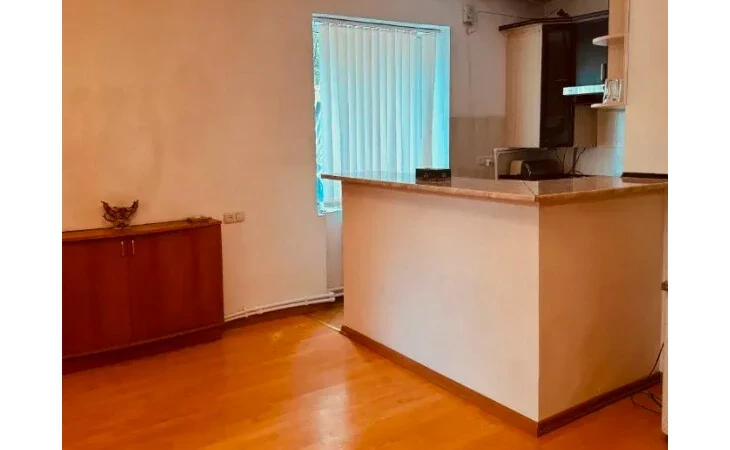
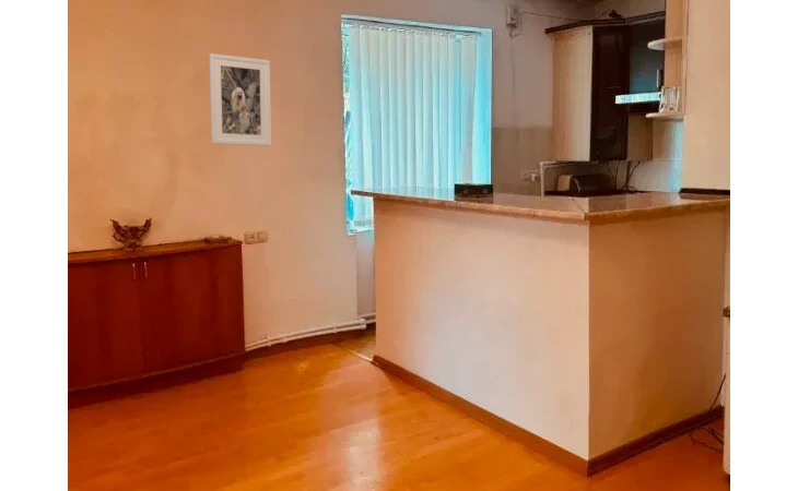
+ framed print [208,52,272,147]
